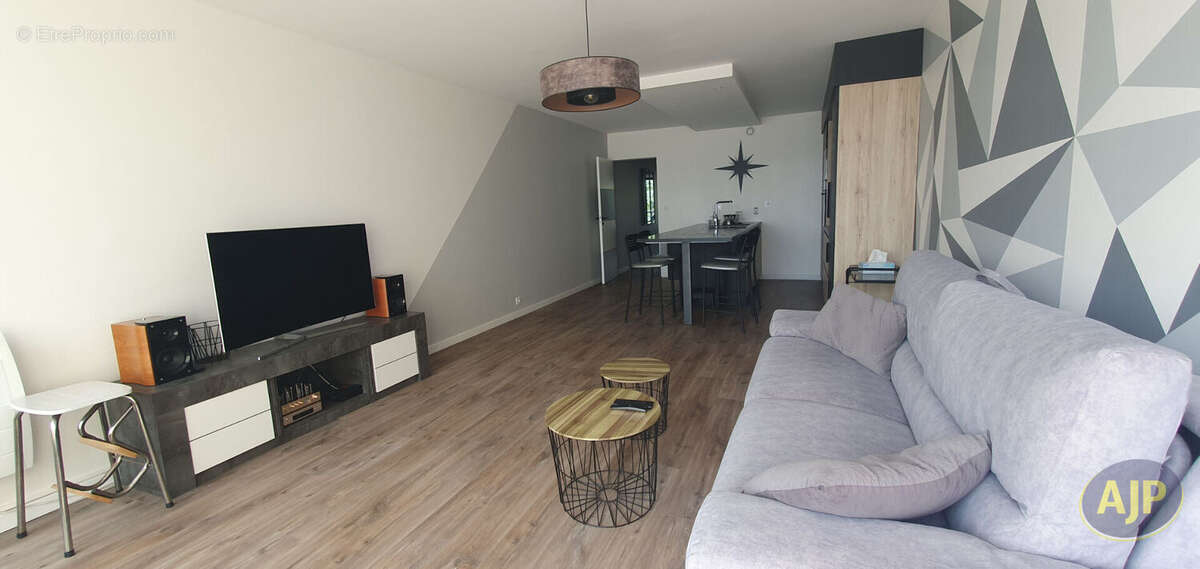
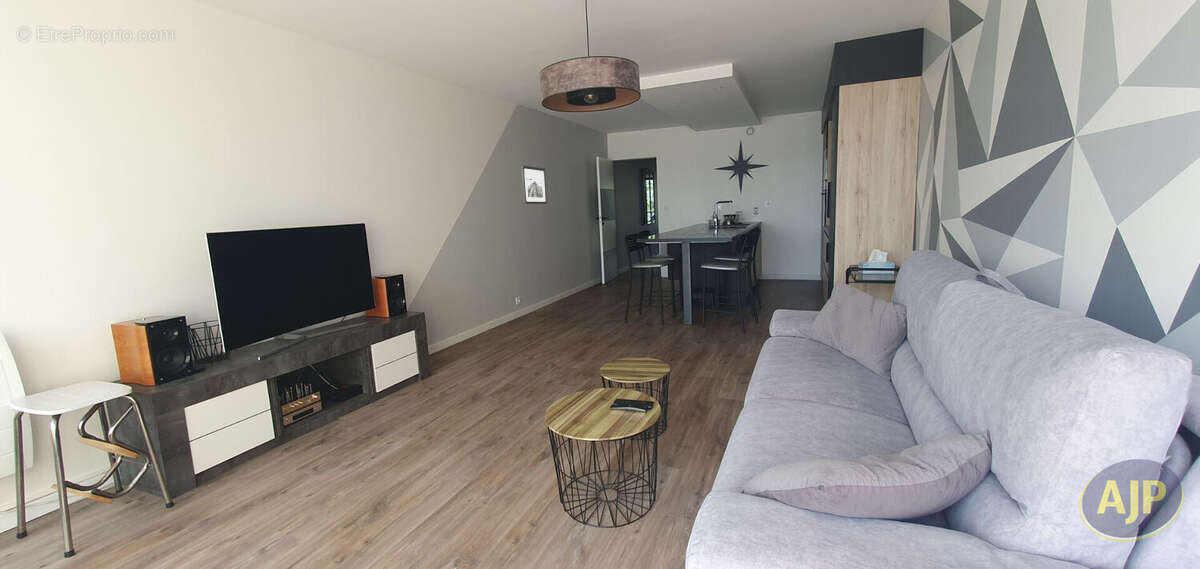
+ wall art [520,165,548,205]
